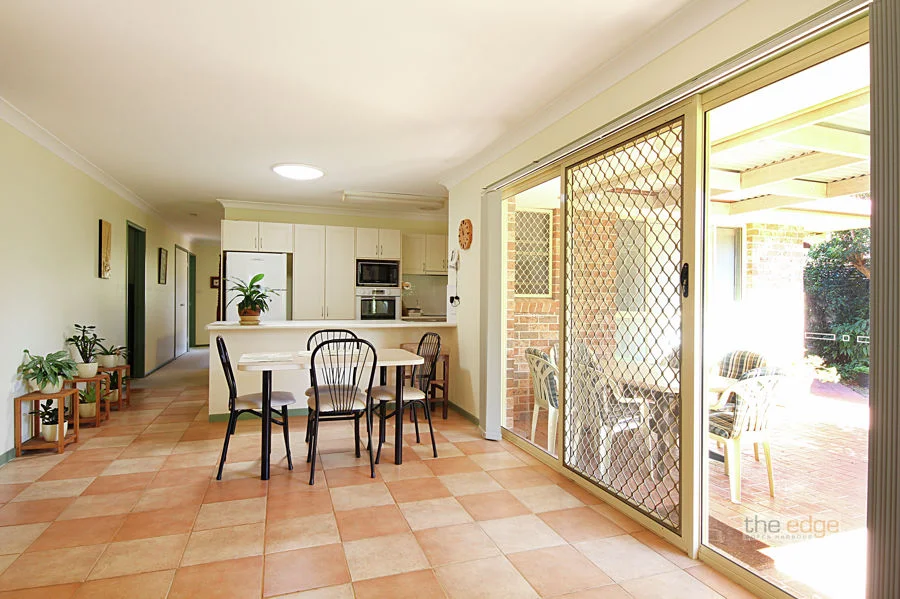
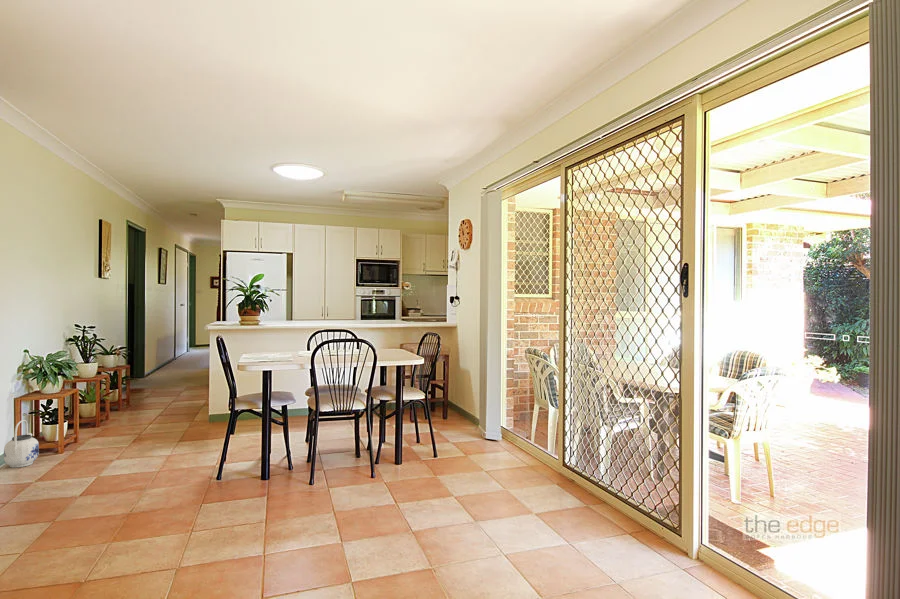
+ teapot [3,419,40,468]
